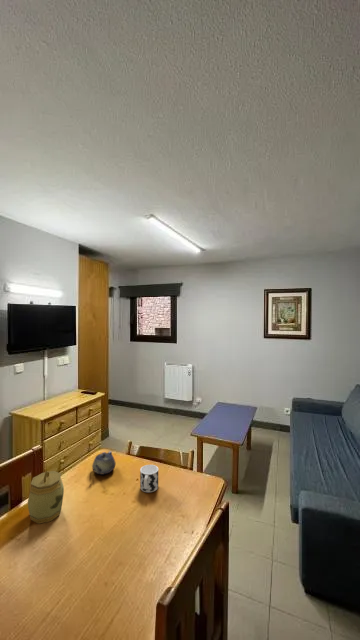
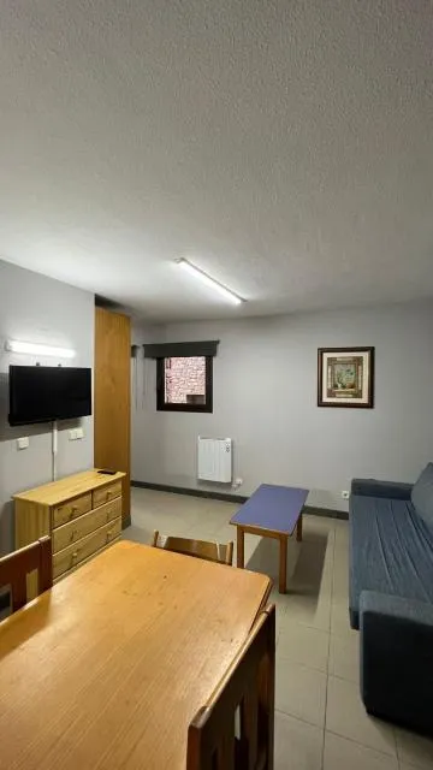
- jar [27,470,65,525]
- teapot [91,450,117,476]
- cup [139,464,159,493]
